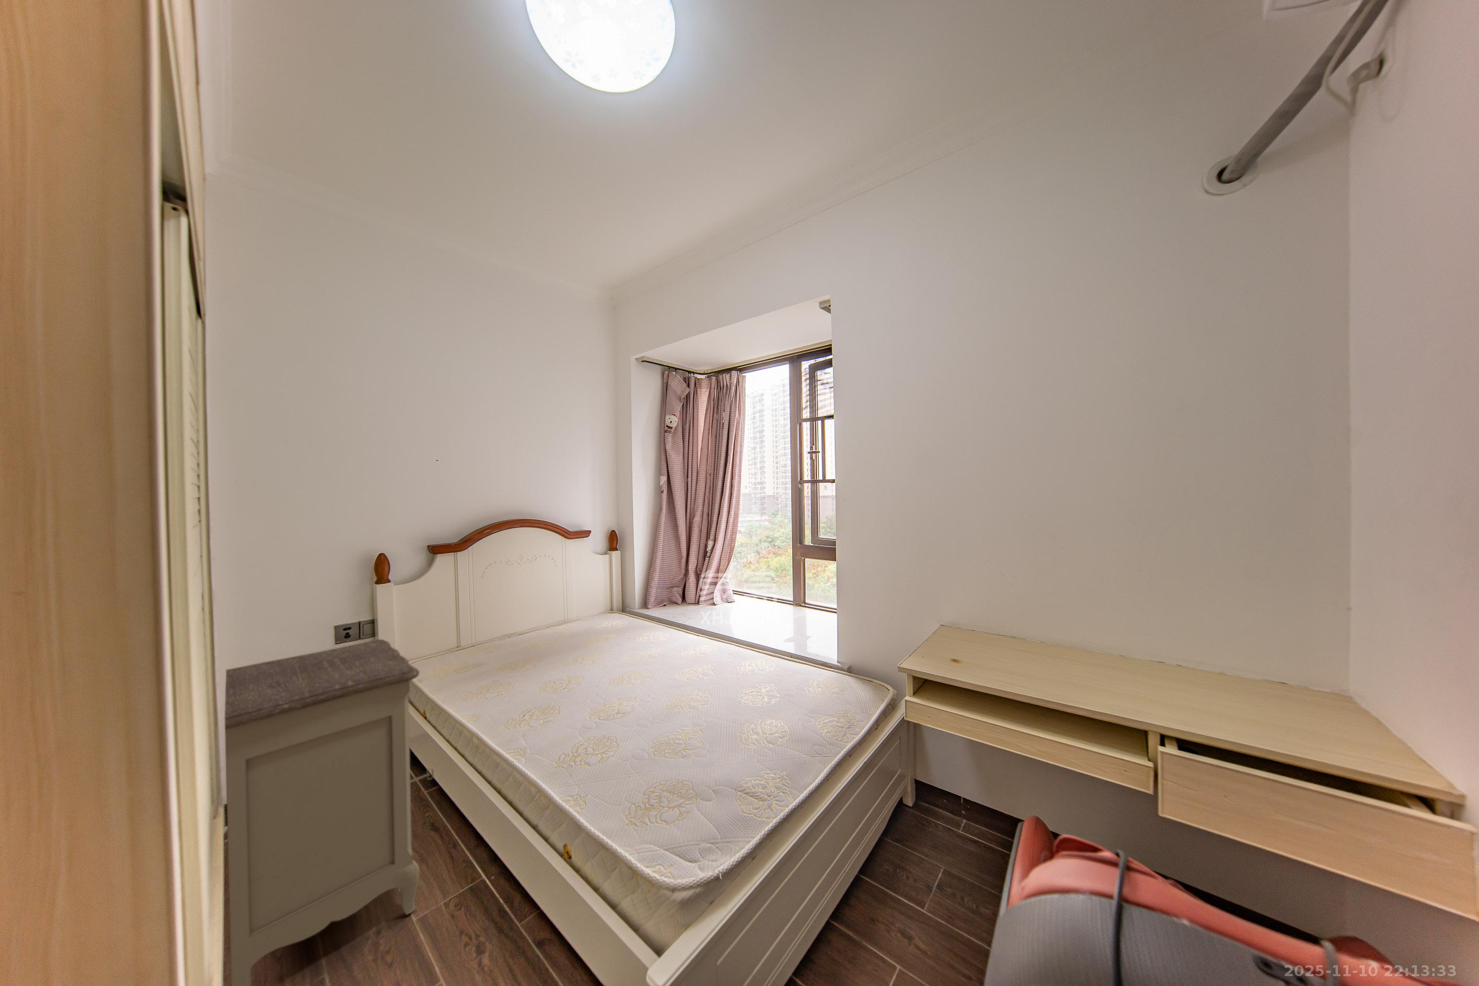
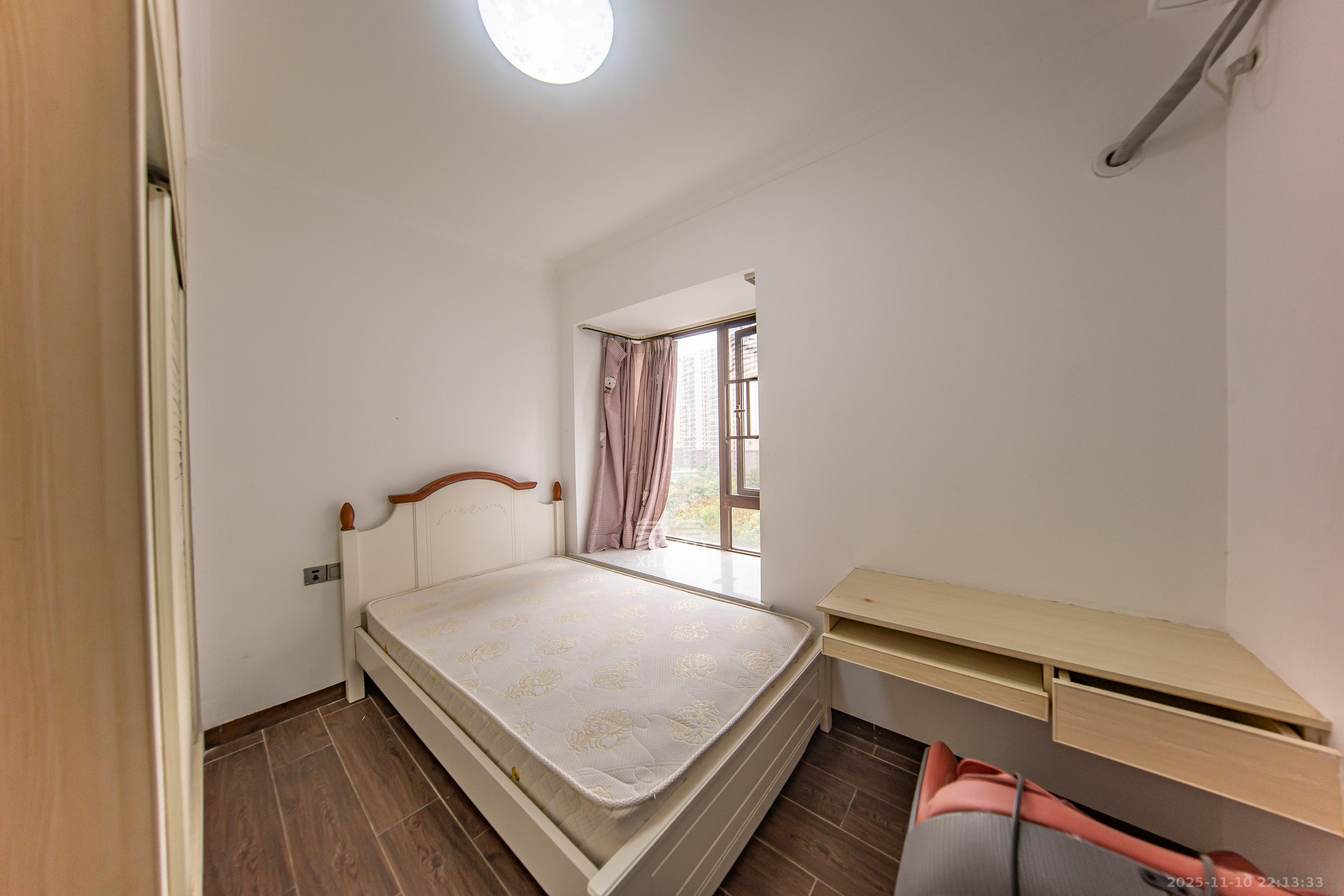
- nightstand [224,639,435,986]
